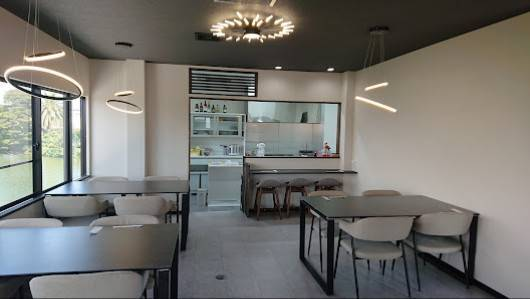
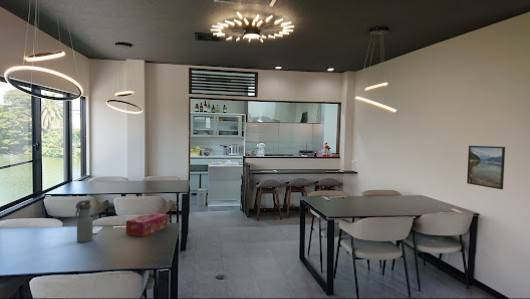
+ water bottle [75,199,94,243]
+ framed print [466,145,506,190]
+ tissue box [125,211,168,237]
